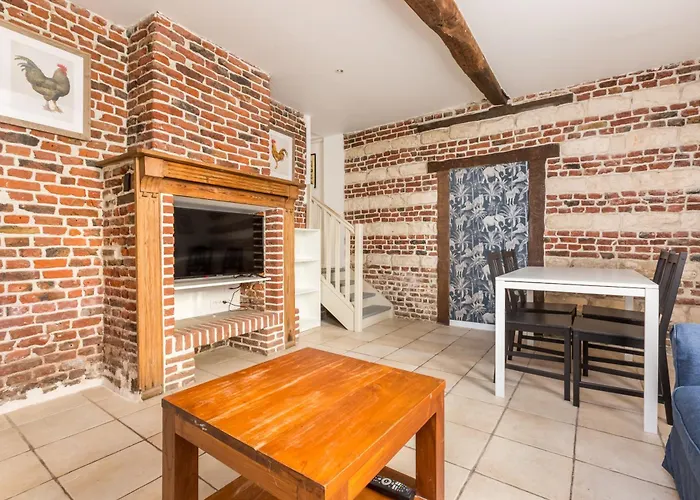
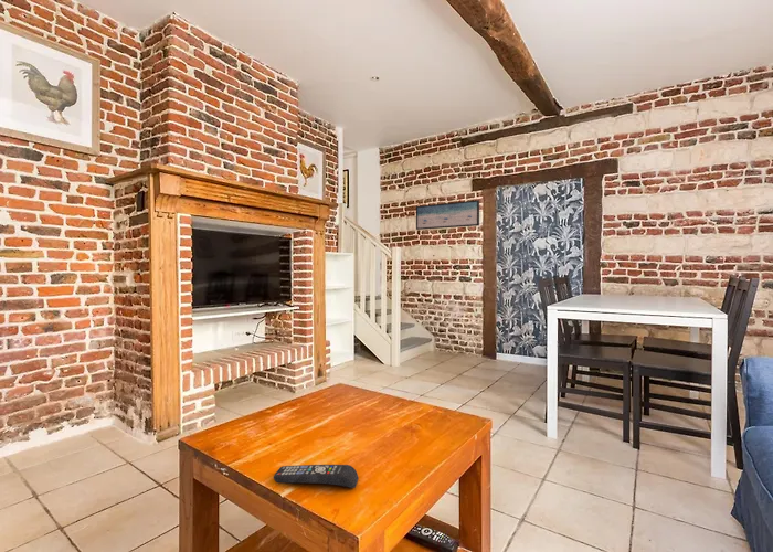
+ wall art [415,199,480,231]
+ remote control [273,464,360,489]
